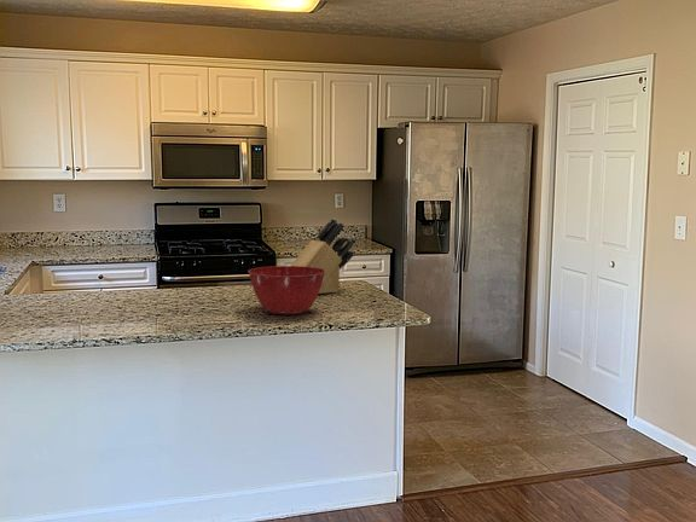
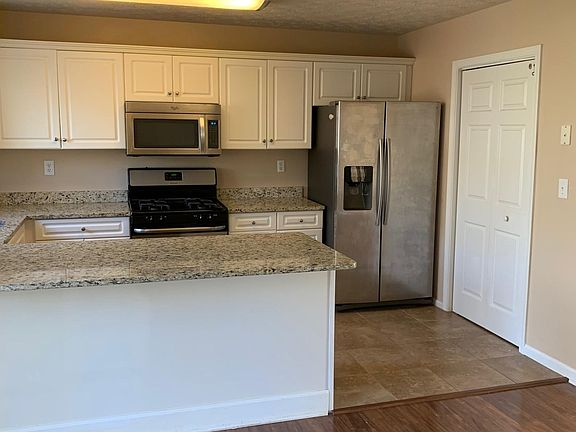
- knife block [290,218,358,295]
- mixing bowl [246,265,325,315]
